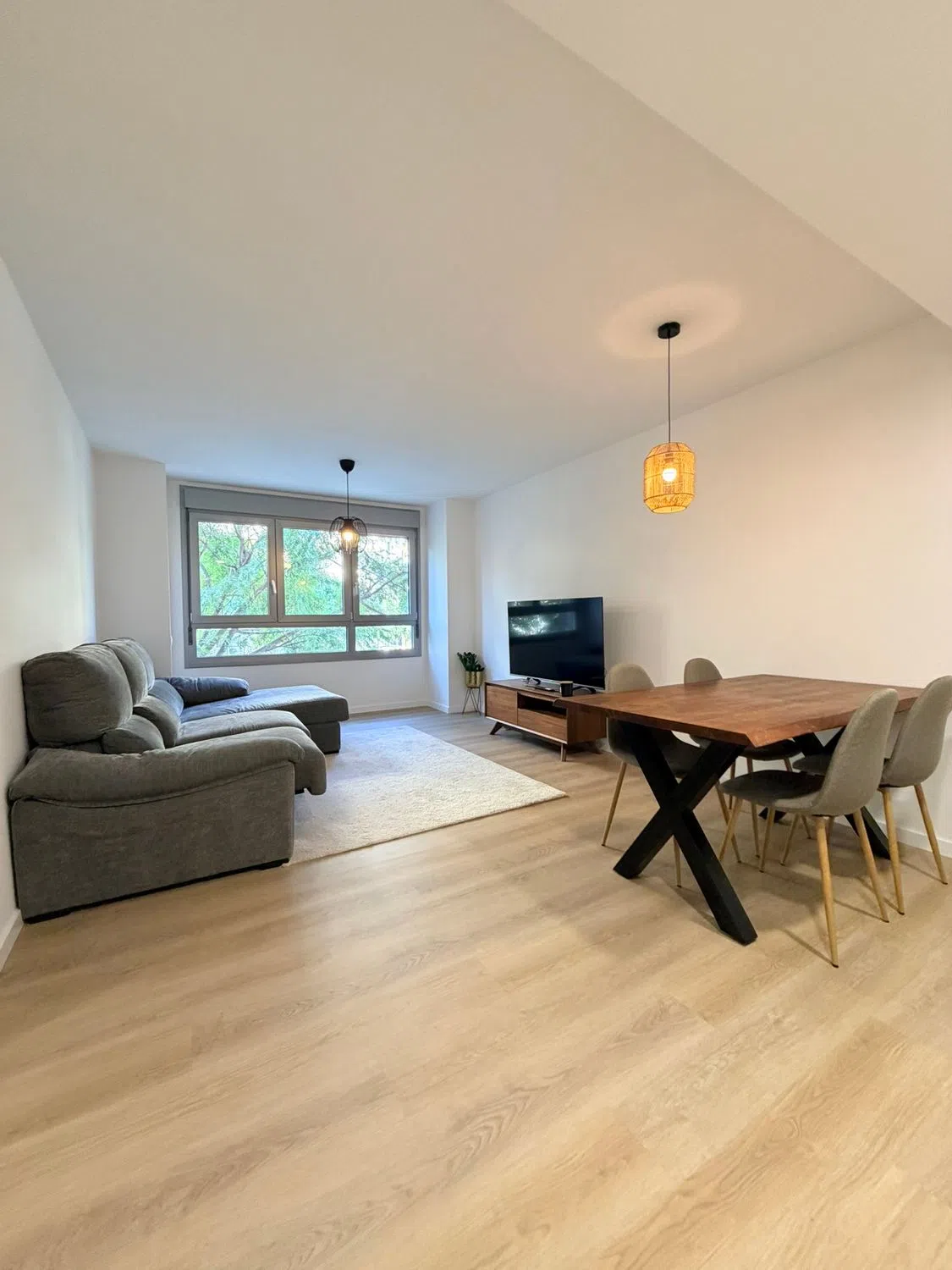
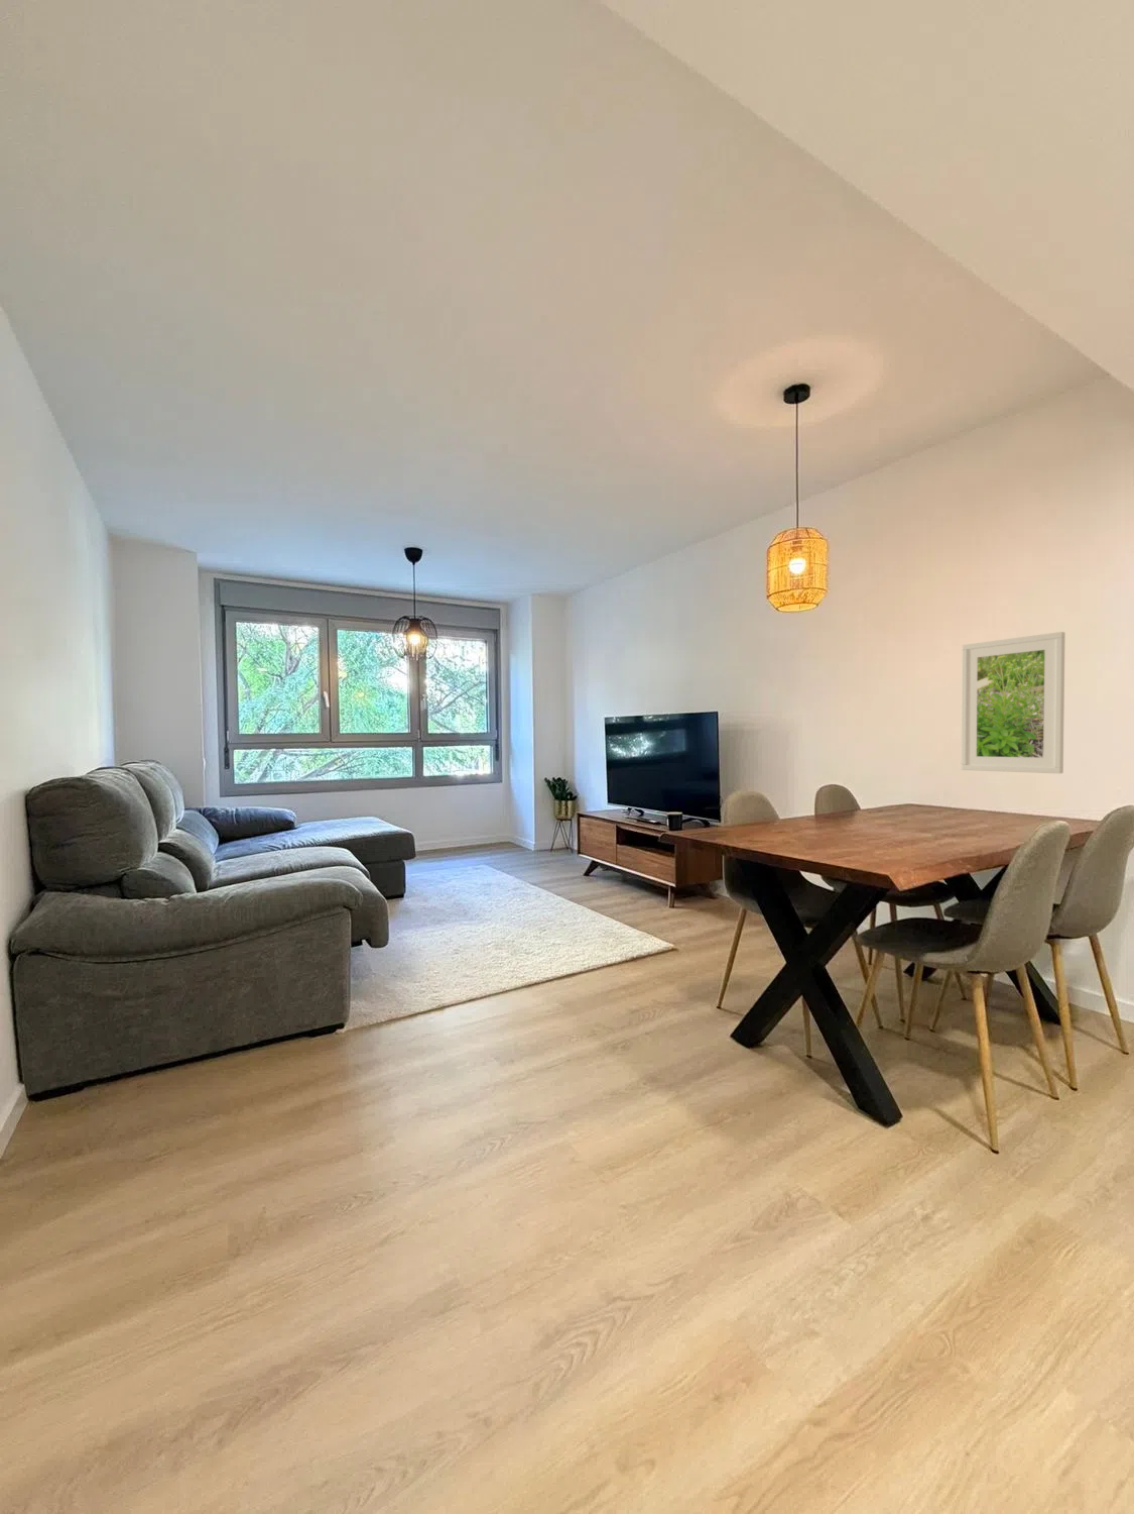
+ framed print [960,631,1066,774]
